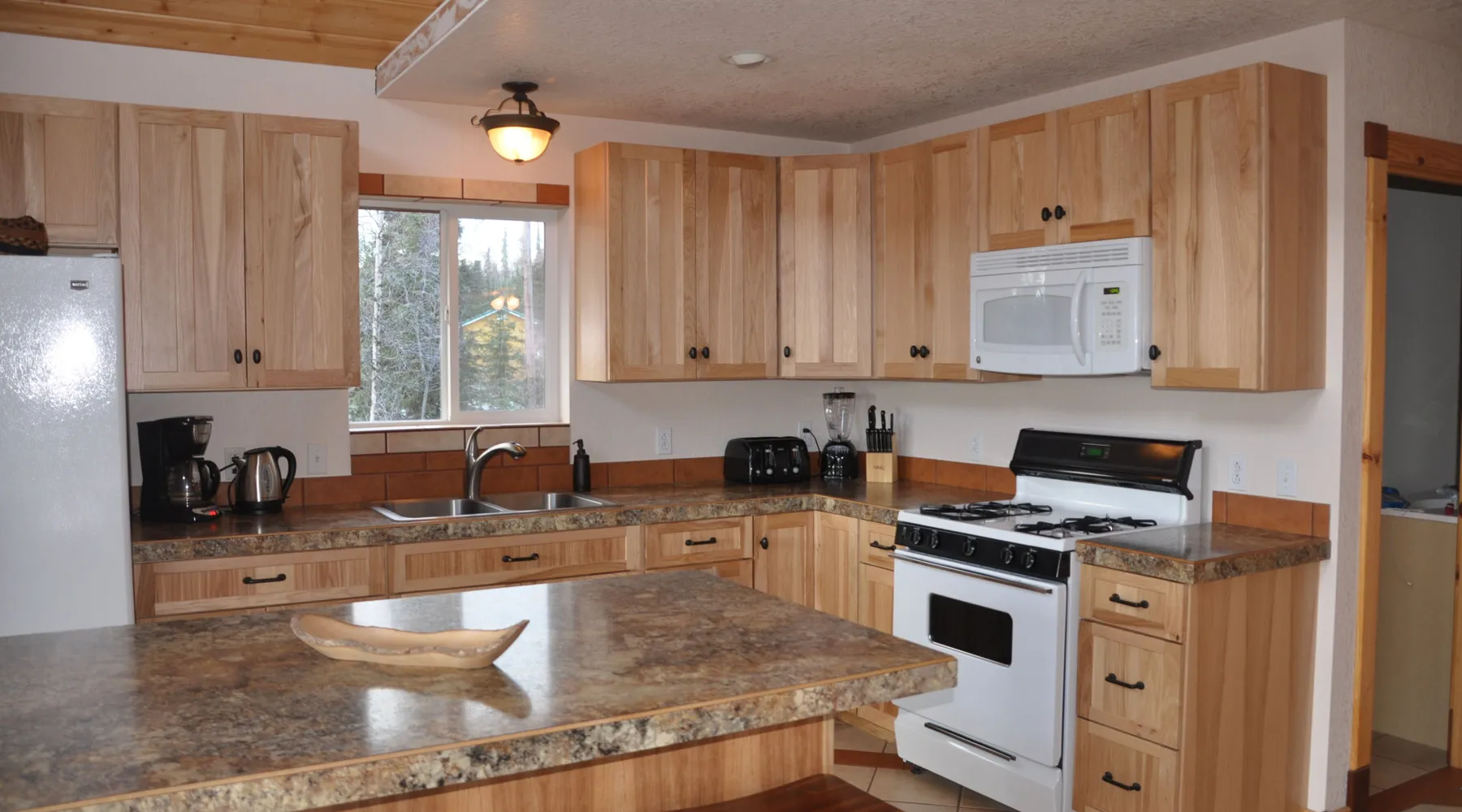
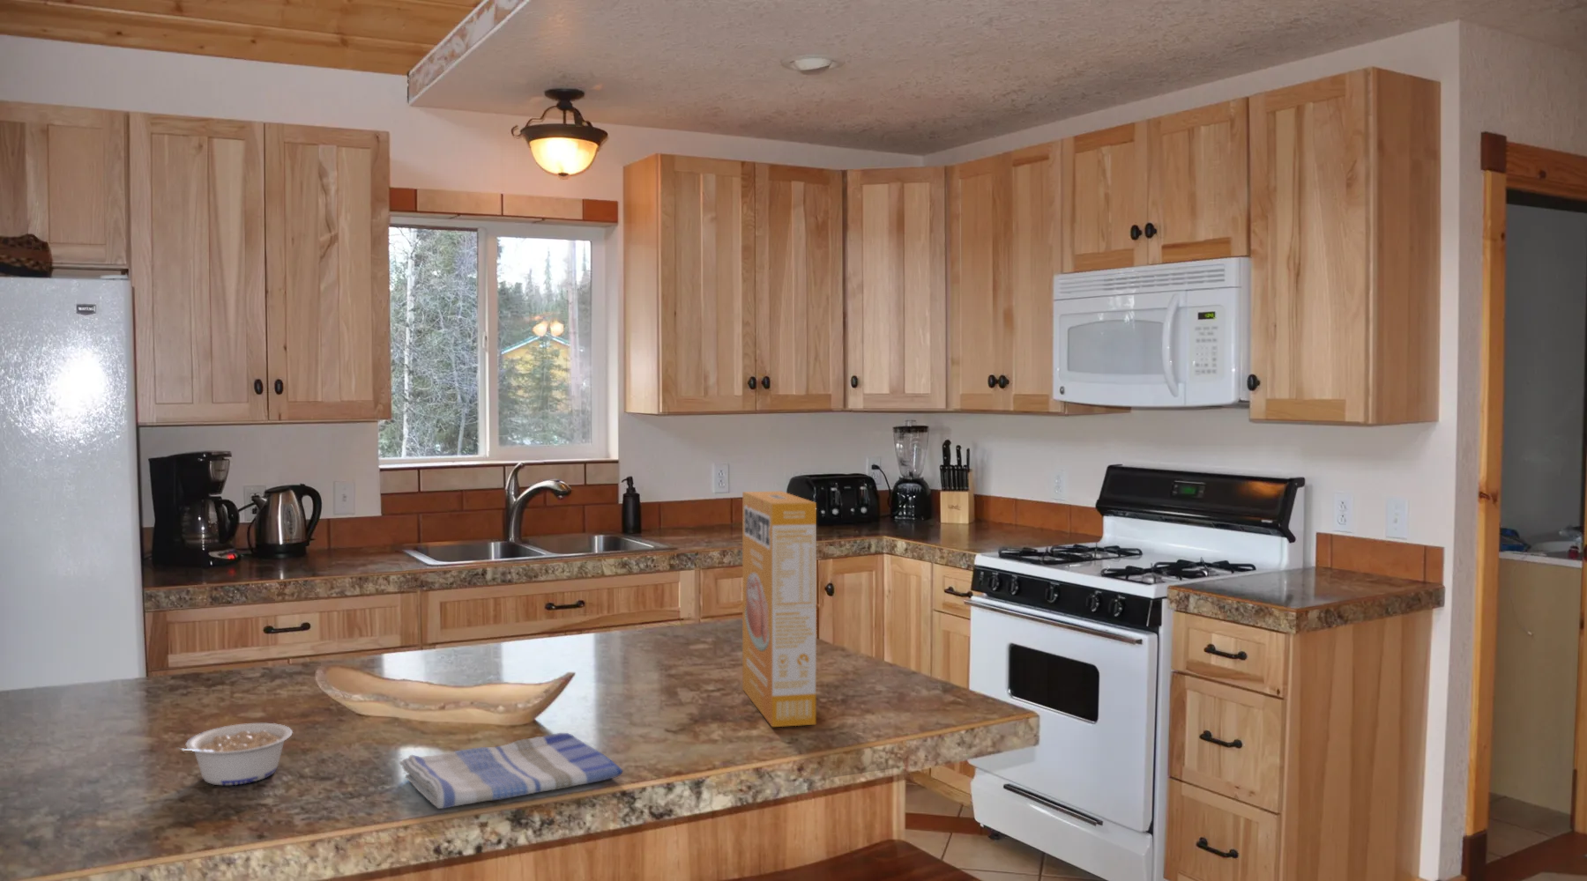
+ dish towel [398,732,623,809]
+ cereal box [741,490,817,728]
+ legume [175,723,293,786]
